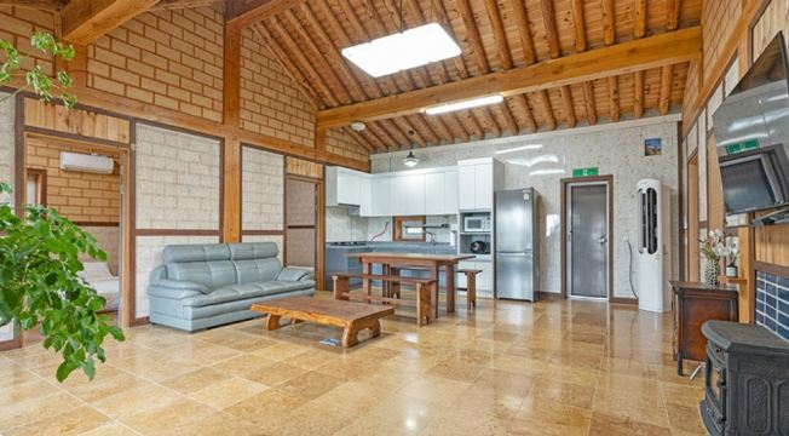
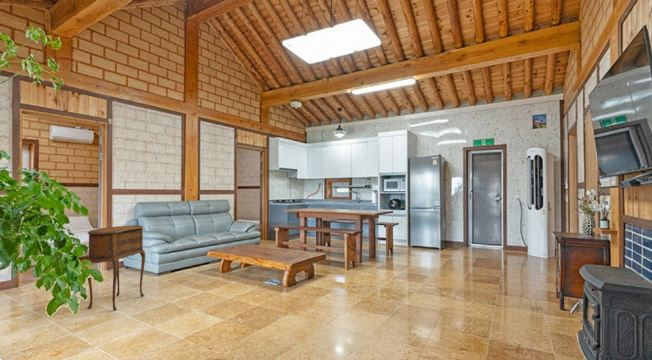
+ side table [86,224,146,312]
